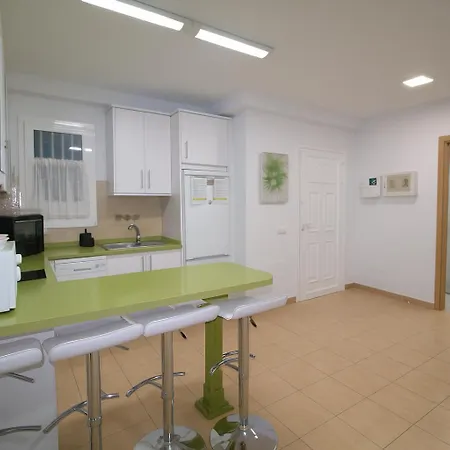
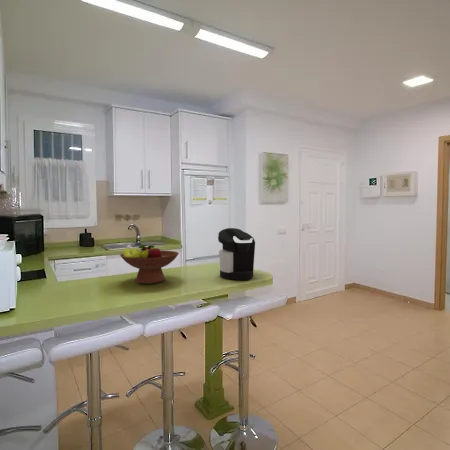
+ fruit bowl [119,243,180,285]
+ coffee maker [217,227,256,281]
